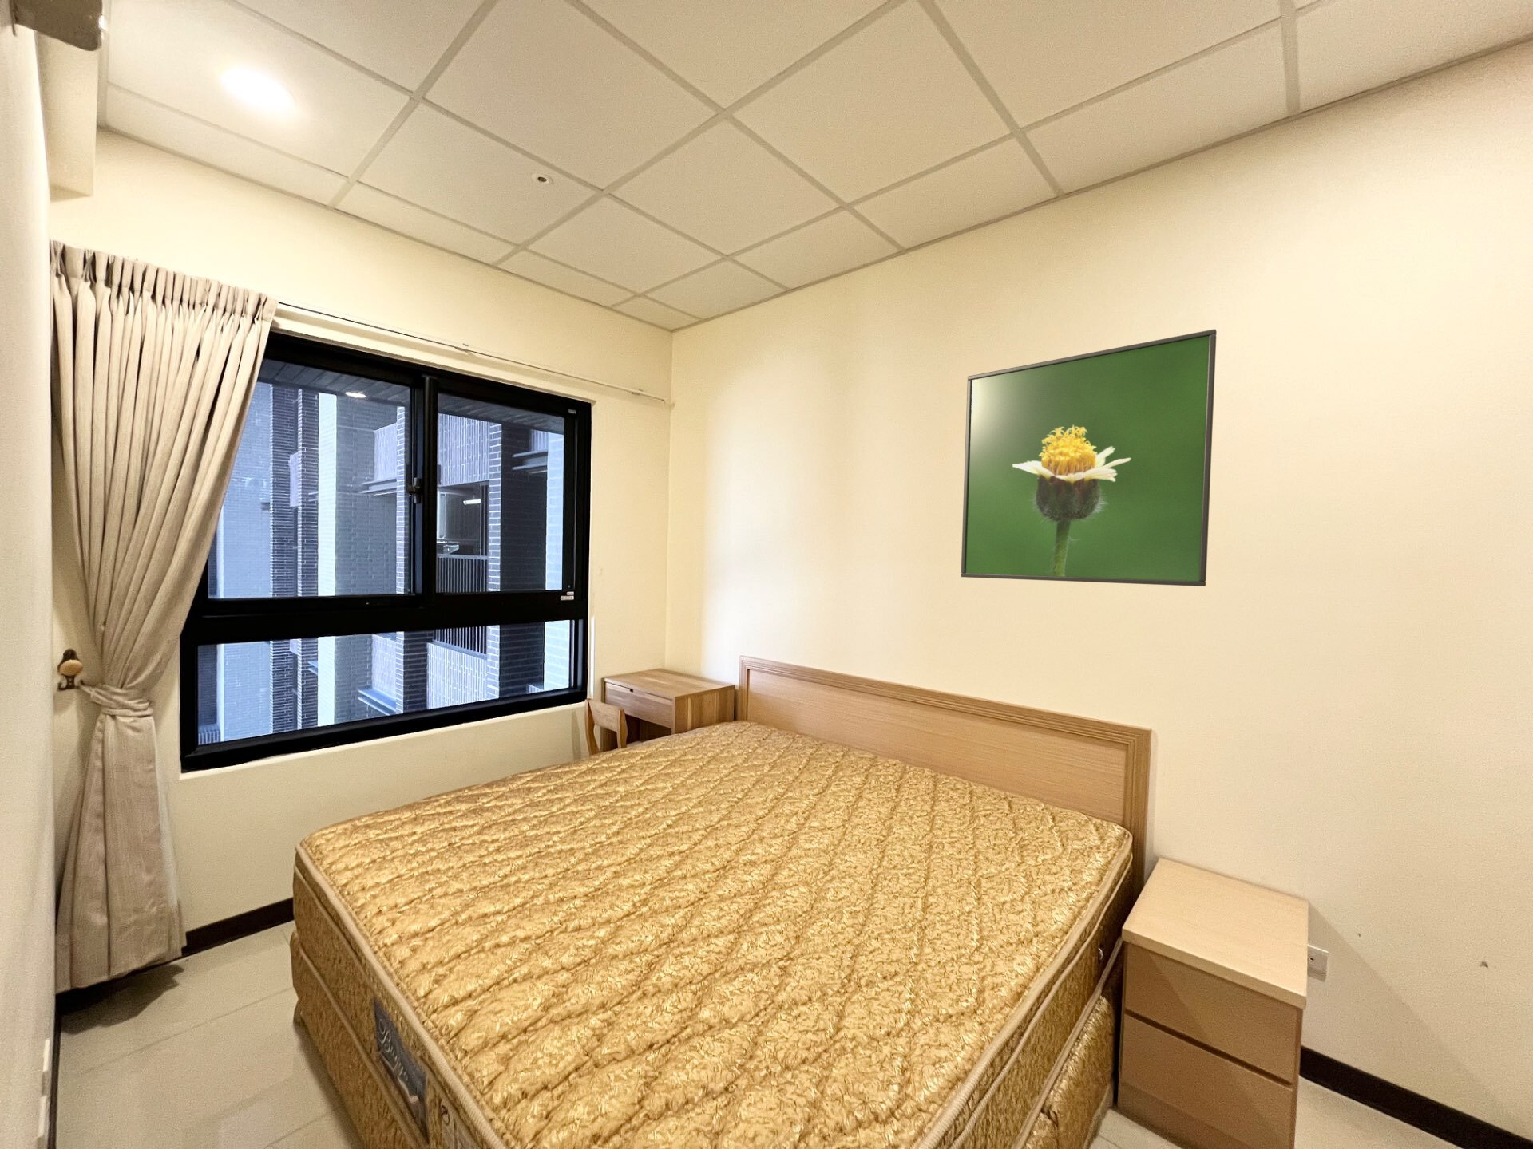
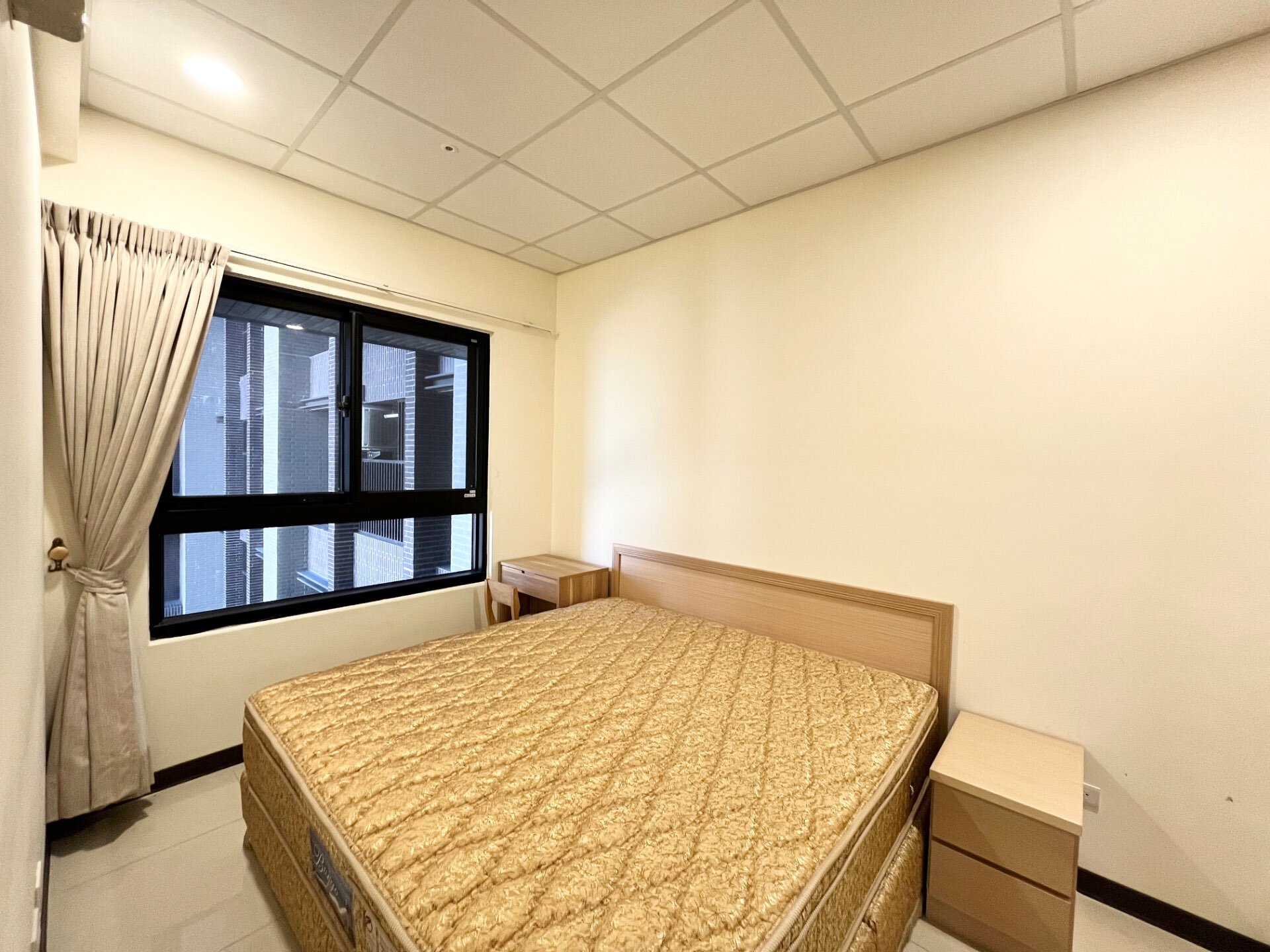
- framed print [961,328,1218,588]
